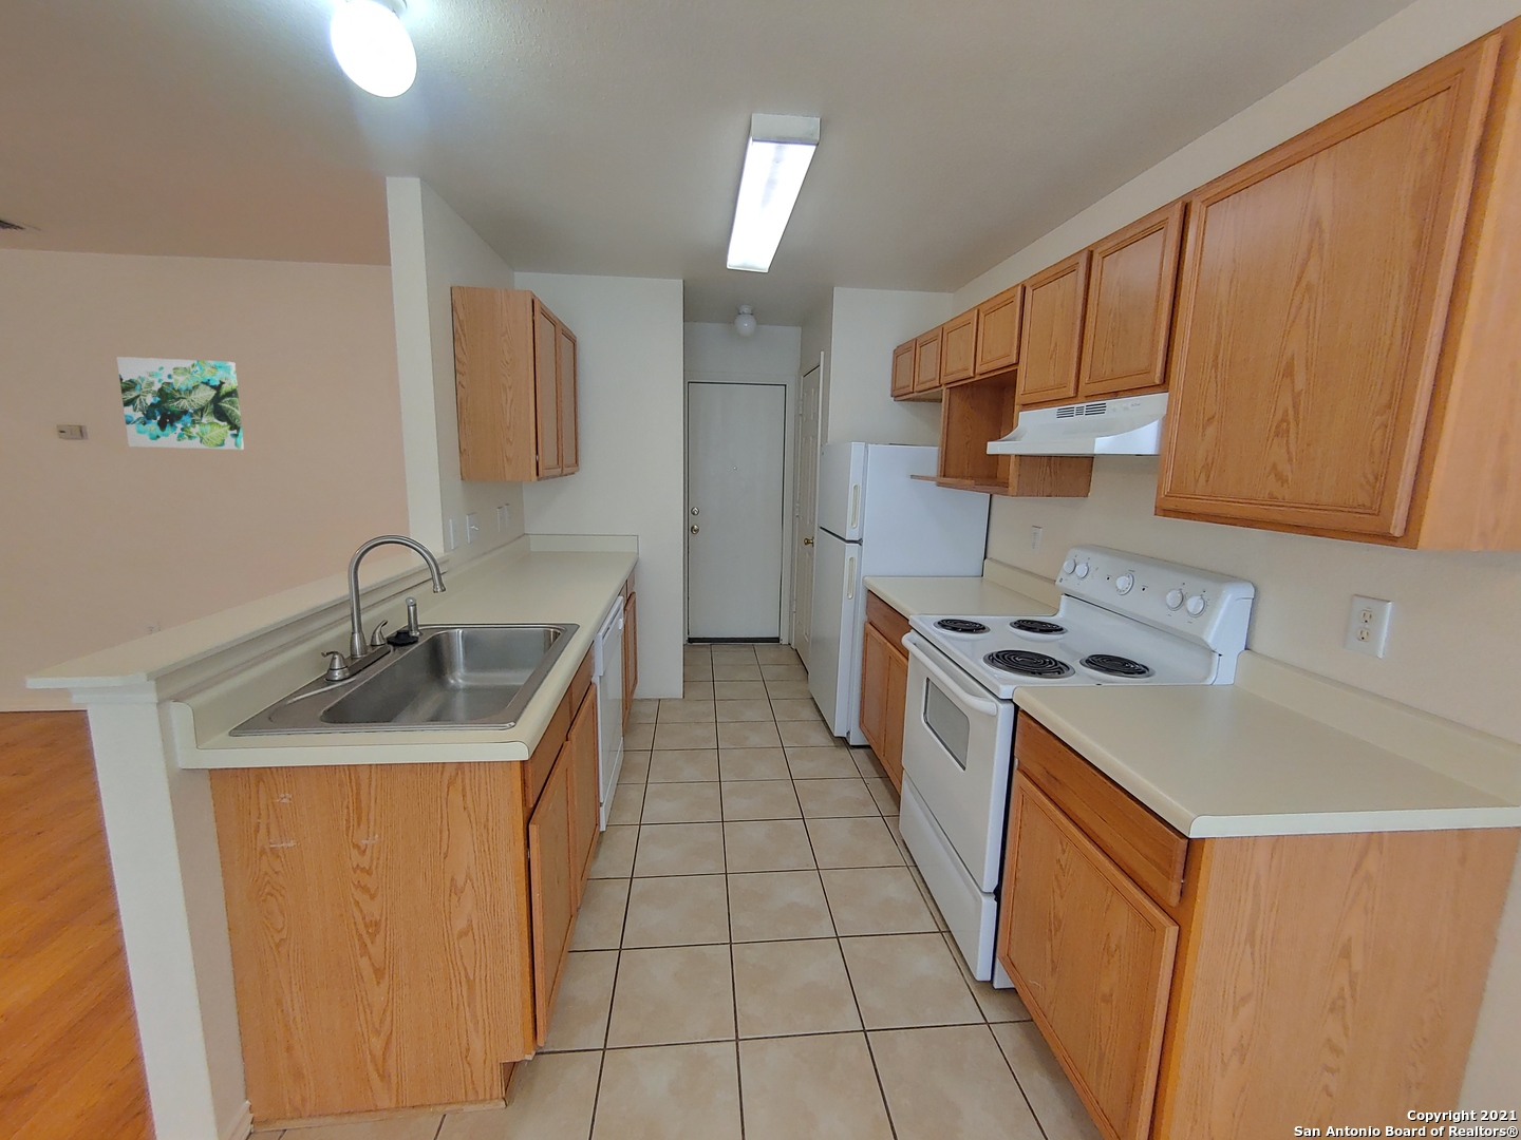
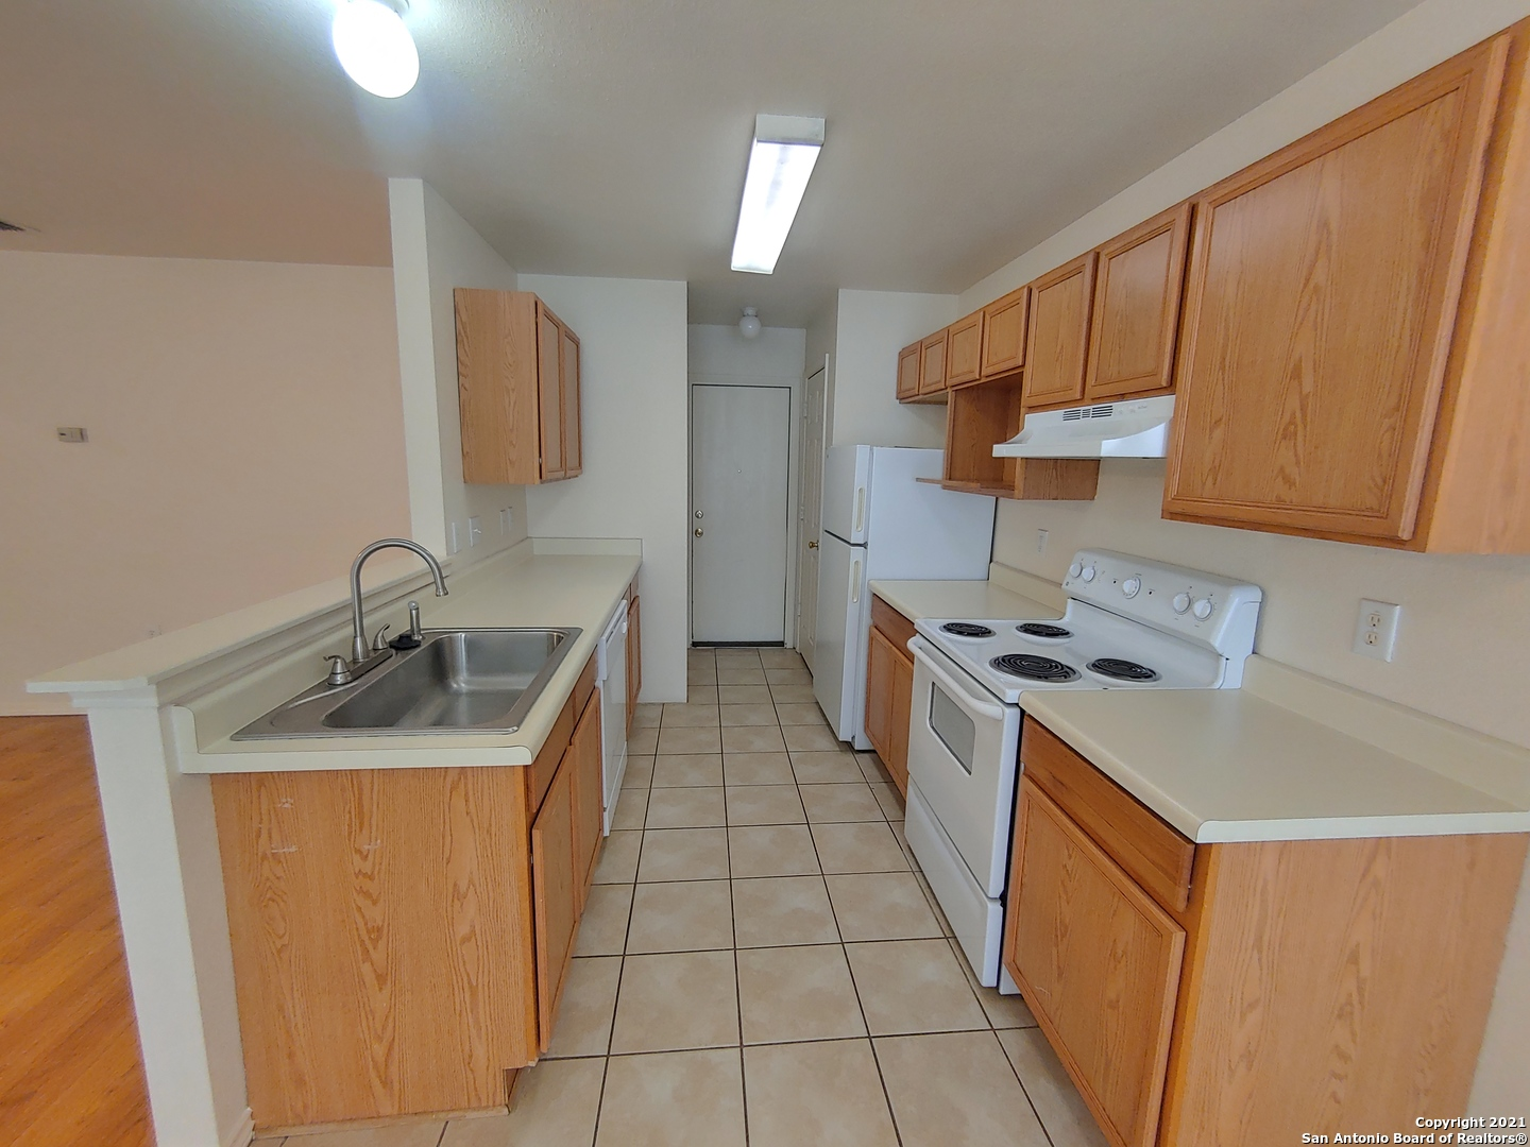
- wall art [116,356,246,450]
